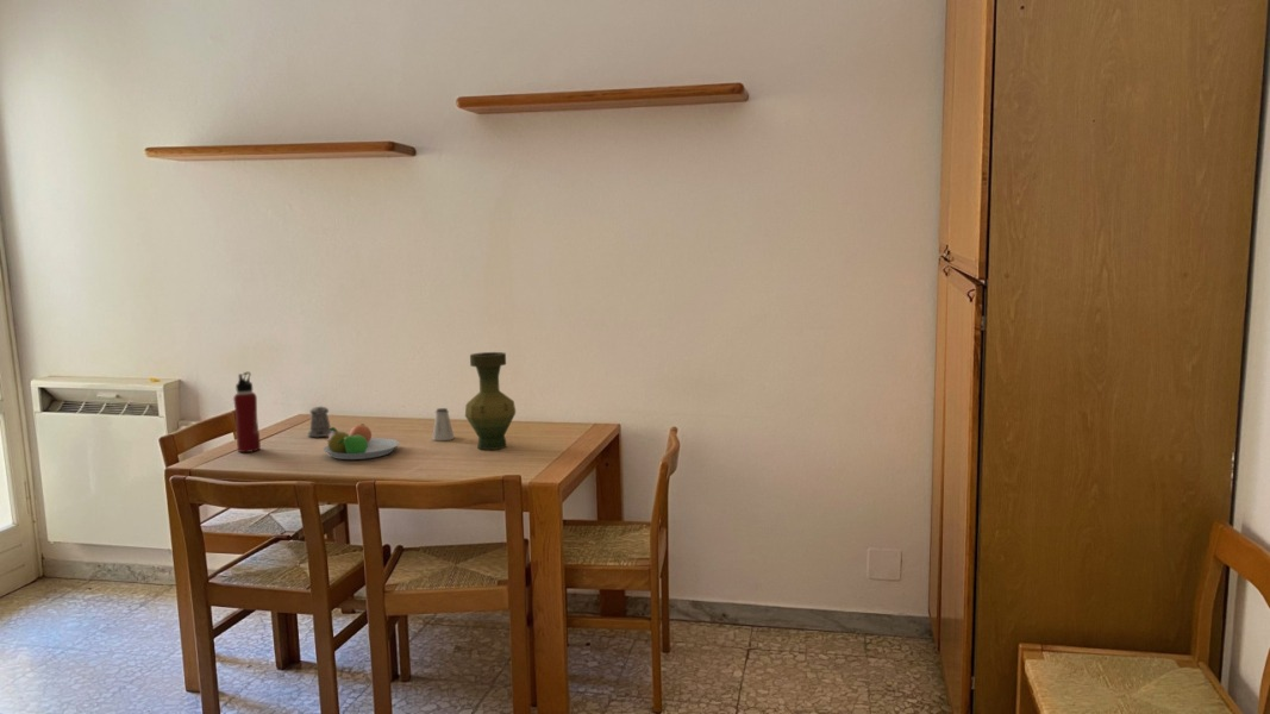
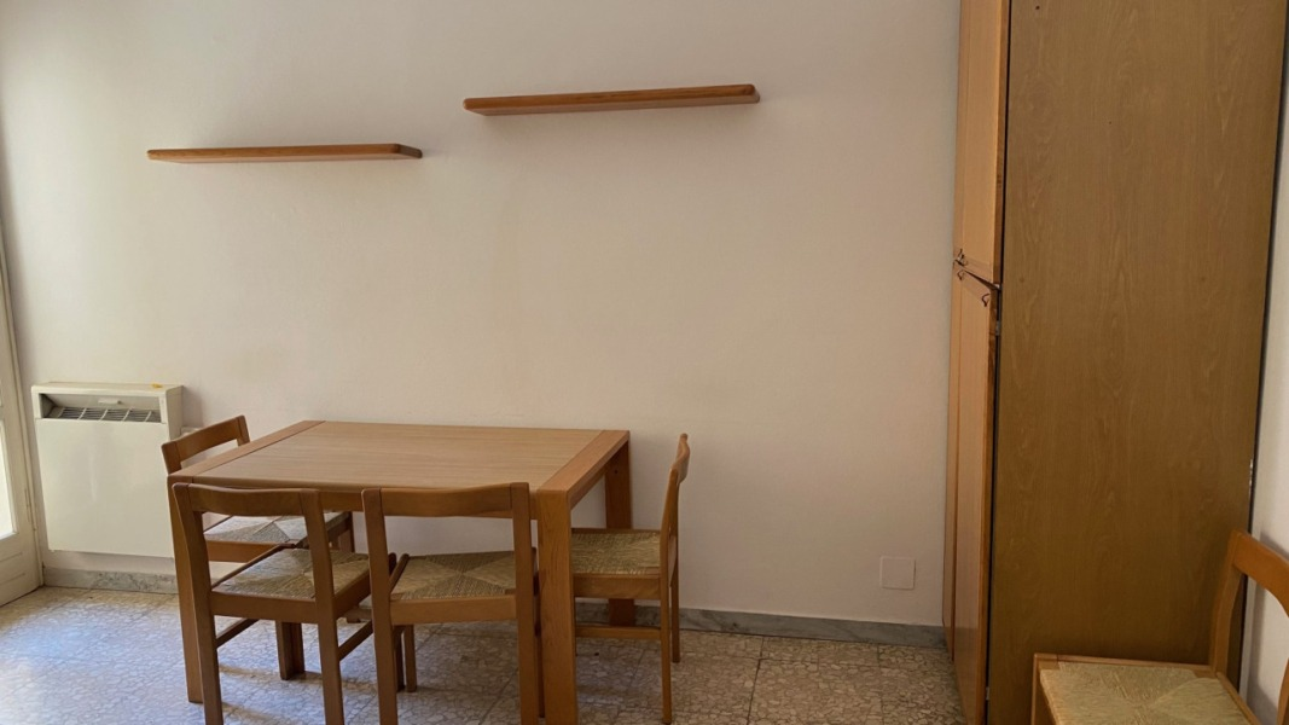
- vase [464,351,517,451]
- fruit bowl [323,422,400,461]
- saltshaker [431,407,456,441]
- water bottle [232,371,262,453]
- pepper shaker [306,406,332,438]
